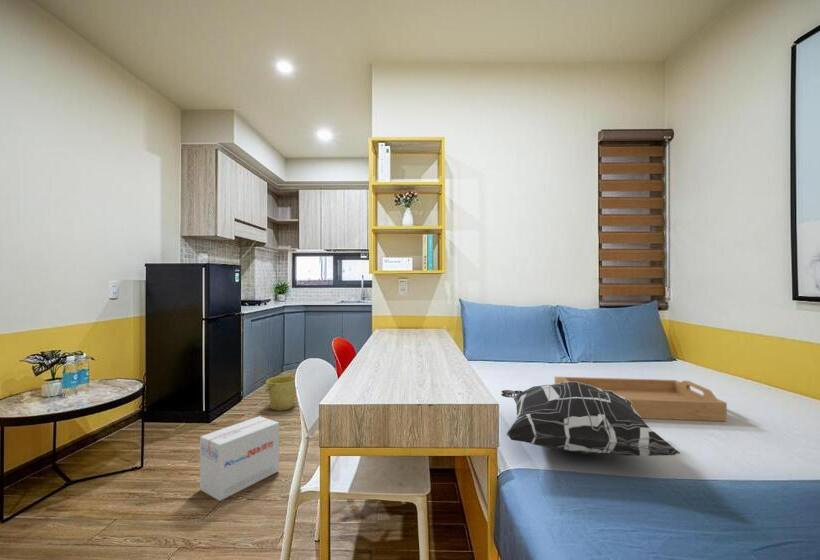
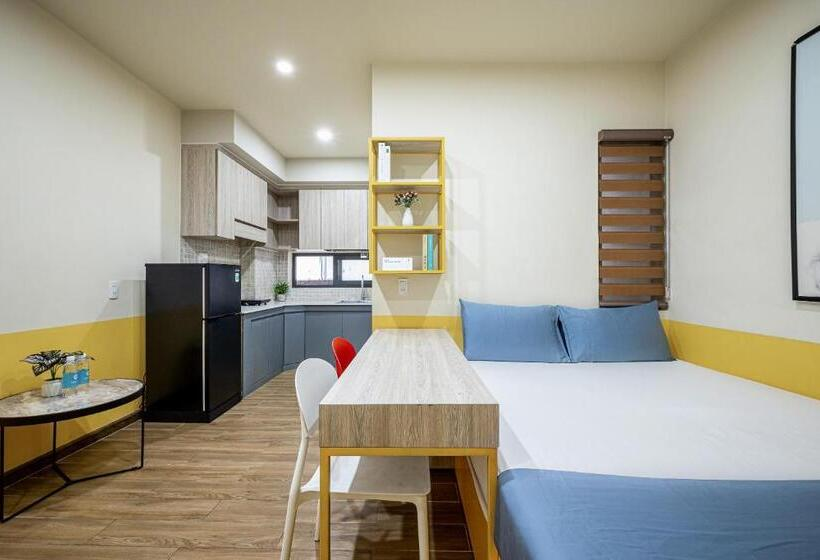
- bucket [264,375,296,412]
- serving tray [554,376,728,423]
- decorative pillow [500,382,681,457]
- cardboard box [199,415,280,502]
